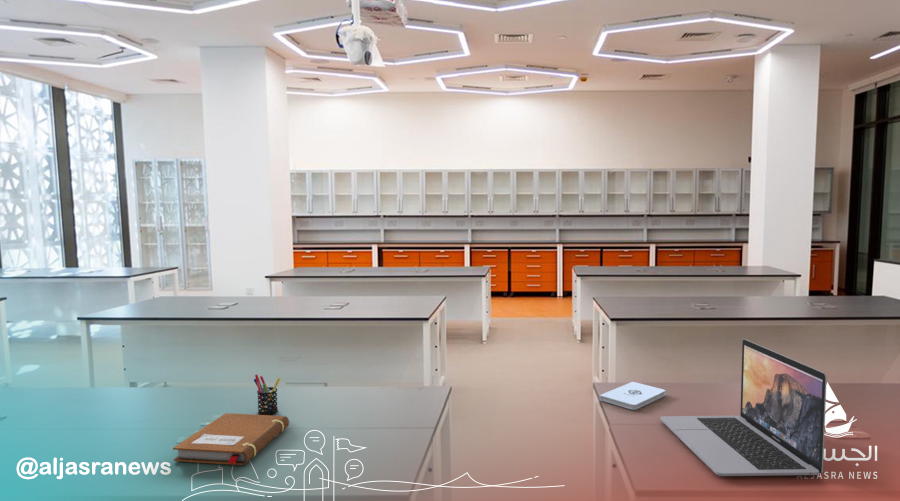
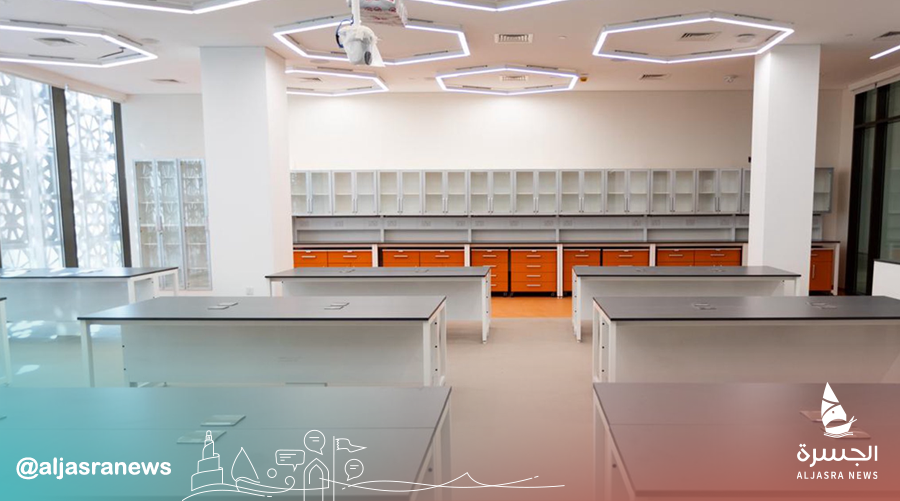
- laptop [659,338,828,477]
- notepad [599,381,666,411]
- notebook [172,412,290,466]
- pen holder [253,373,282,416]
